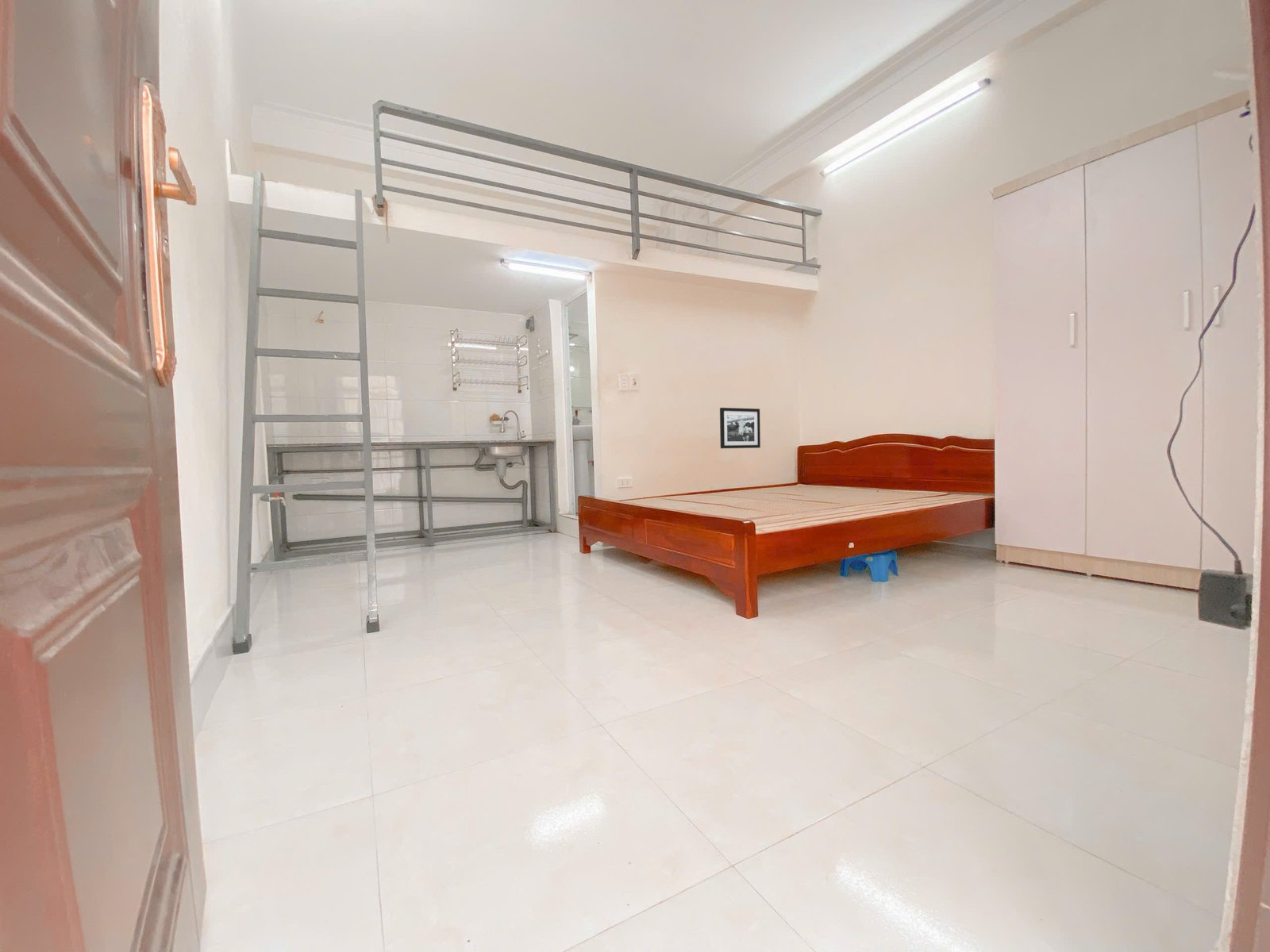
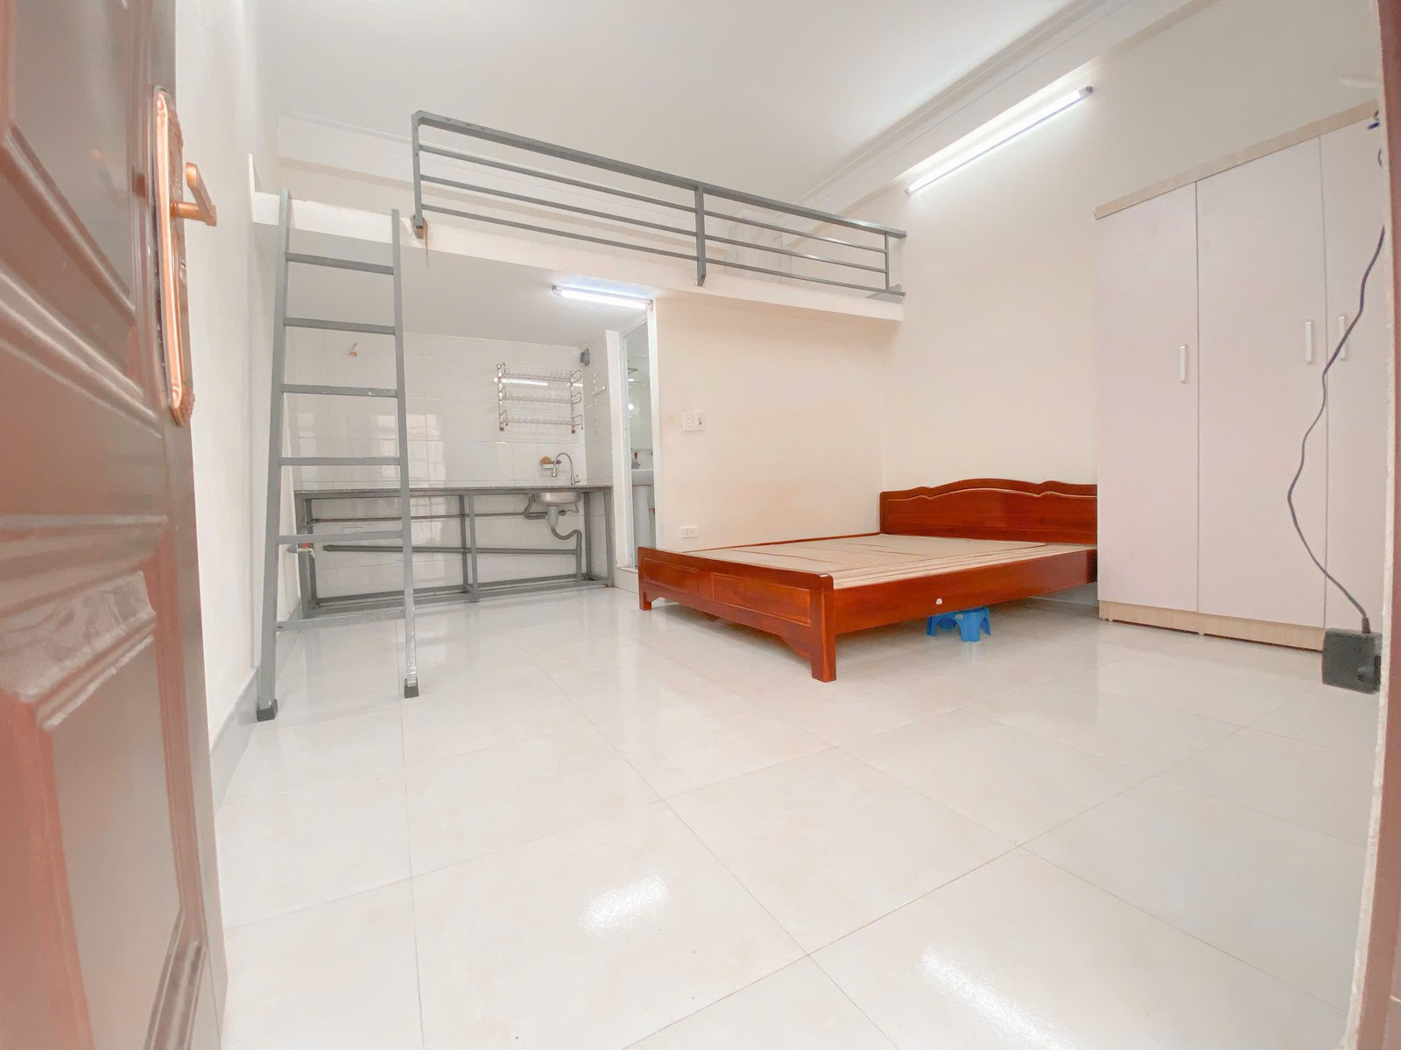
- picture frame [719,407,761,449]
